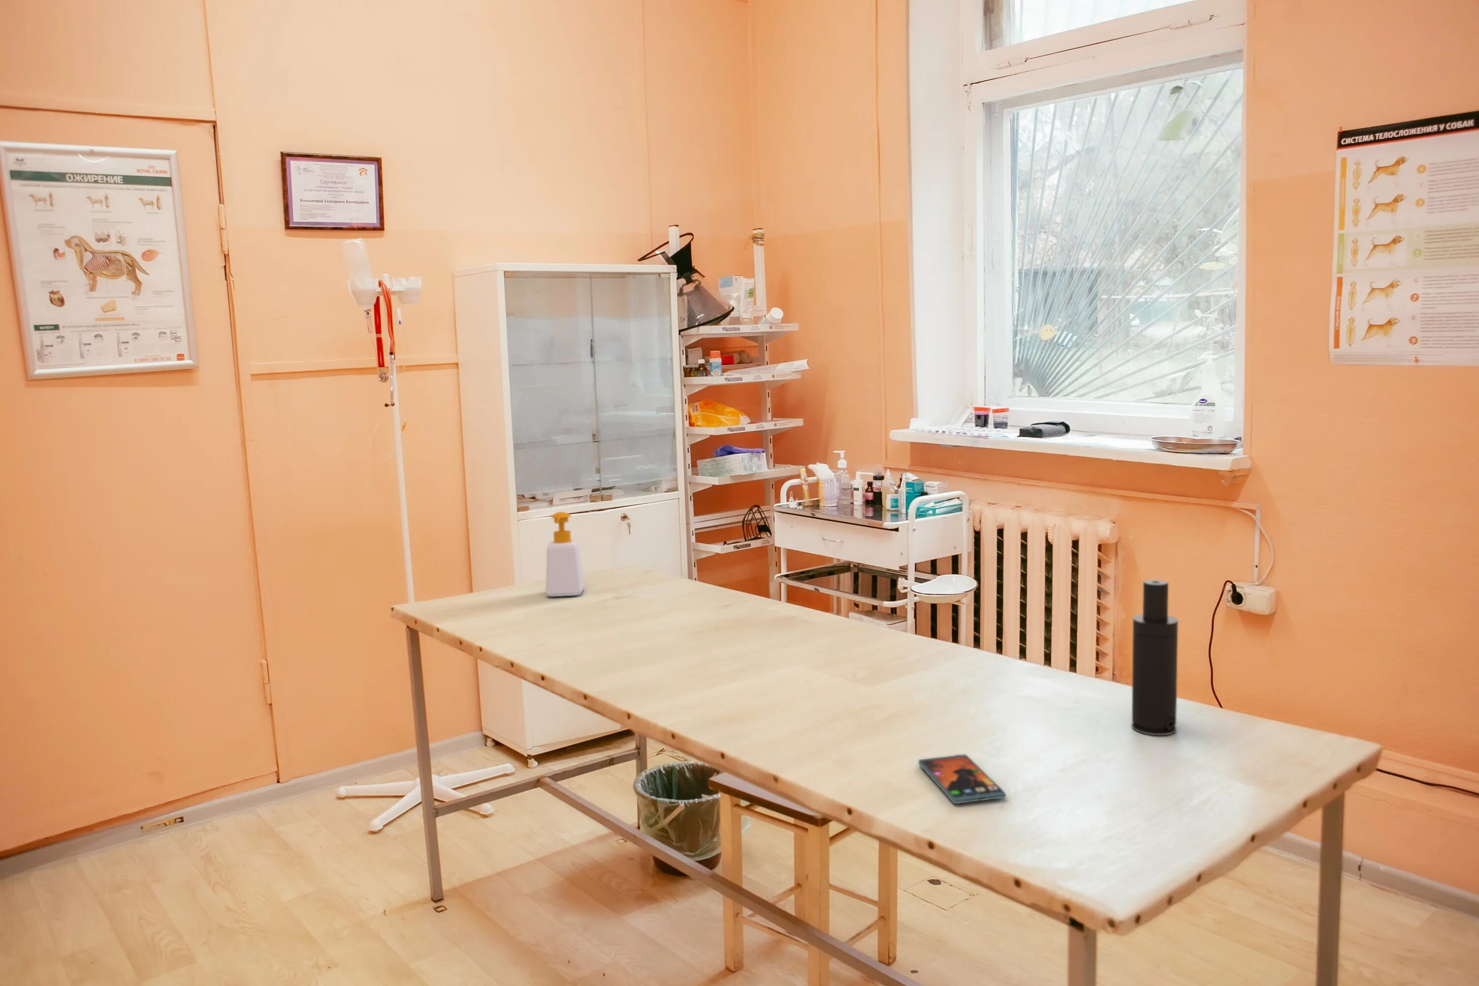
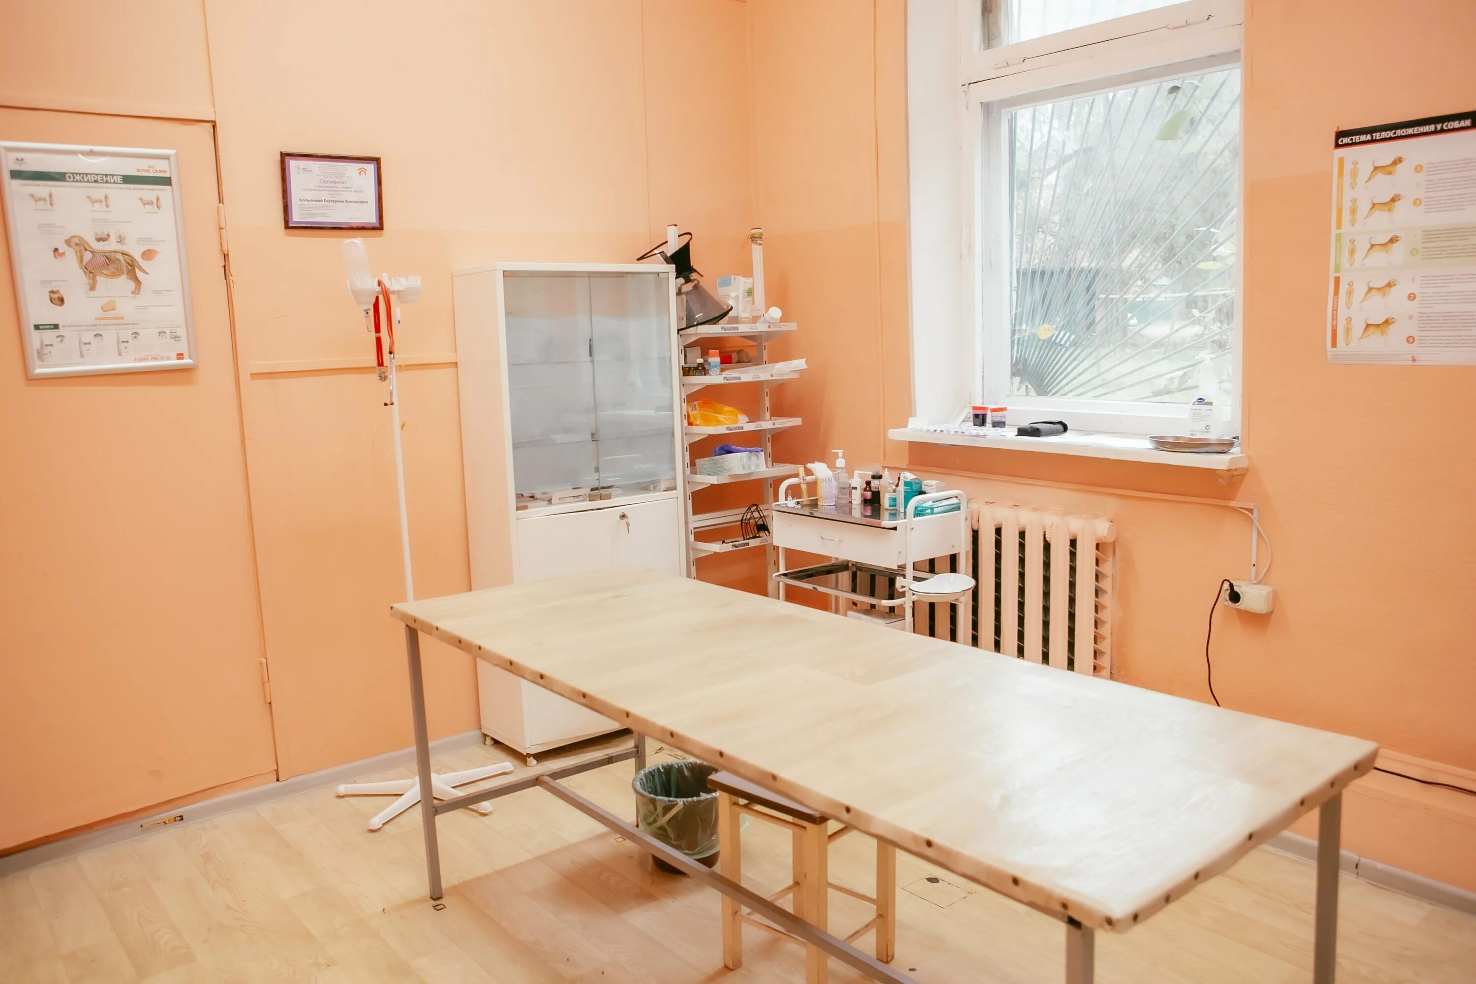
- atomizer [1131,579,1179,735]
- smartphone [918,754,1006,804]
- soap bottle [545,512,584,598]
